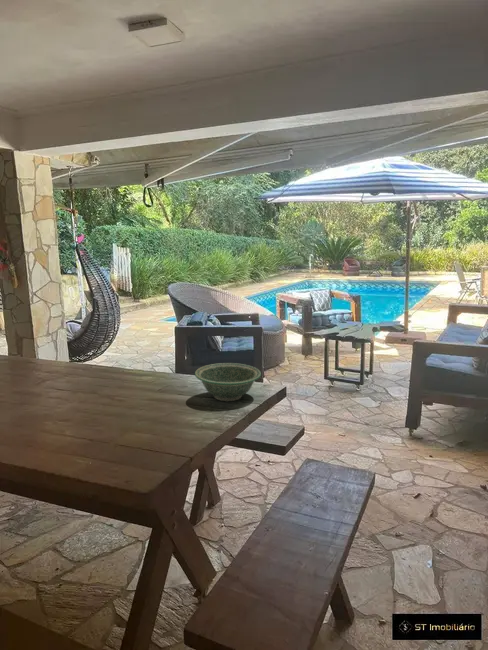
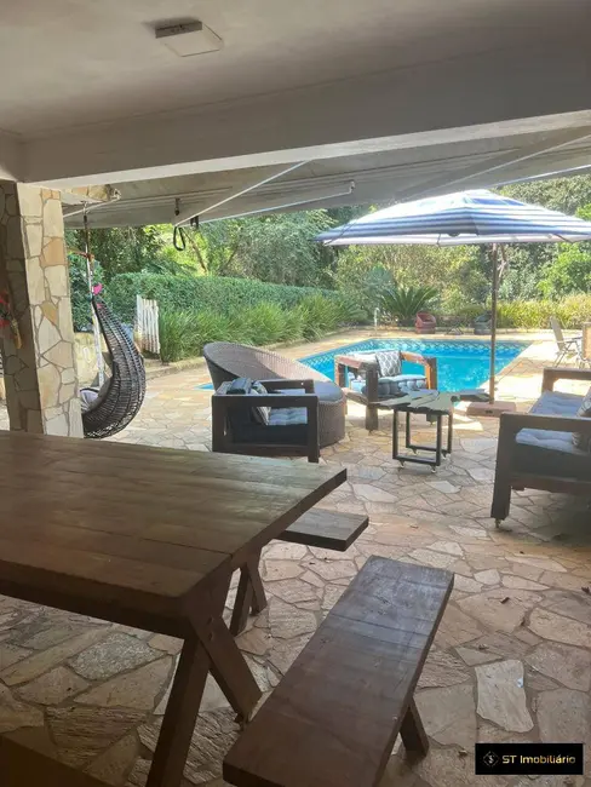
- bowl [194,362,262,402]
